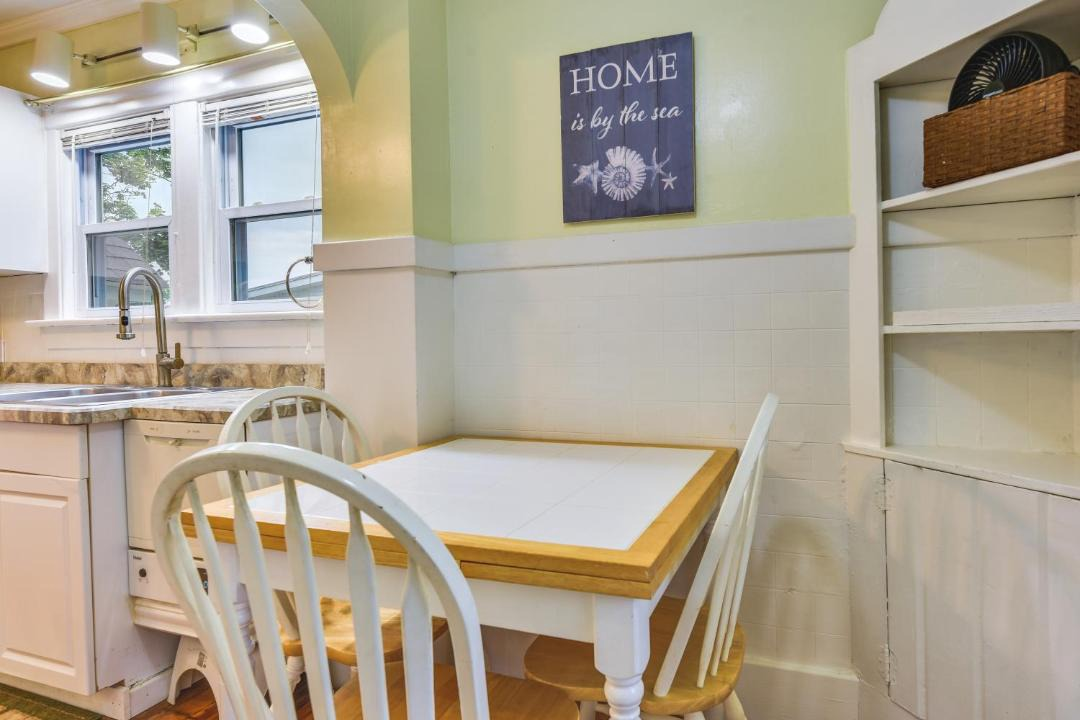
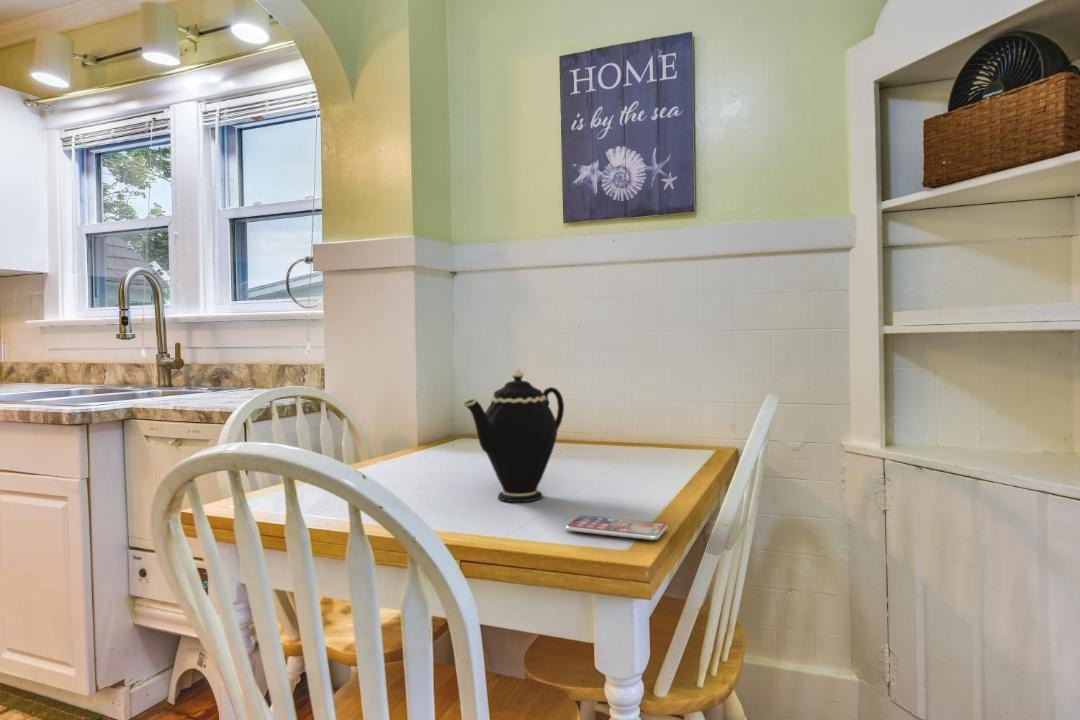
+ teapot [461,368,565,503]
+ smartphone [565,515,668,541]
